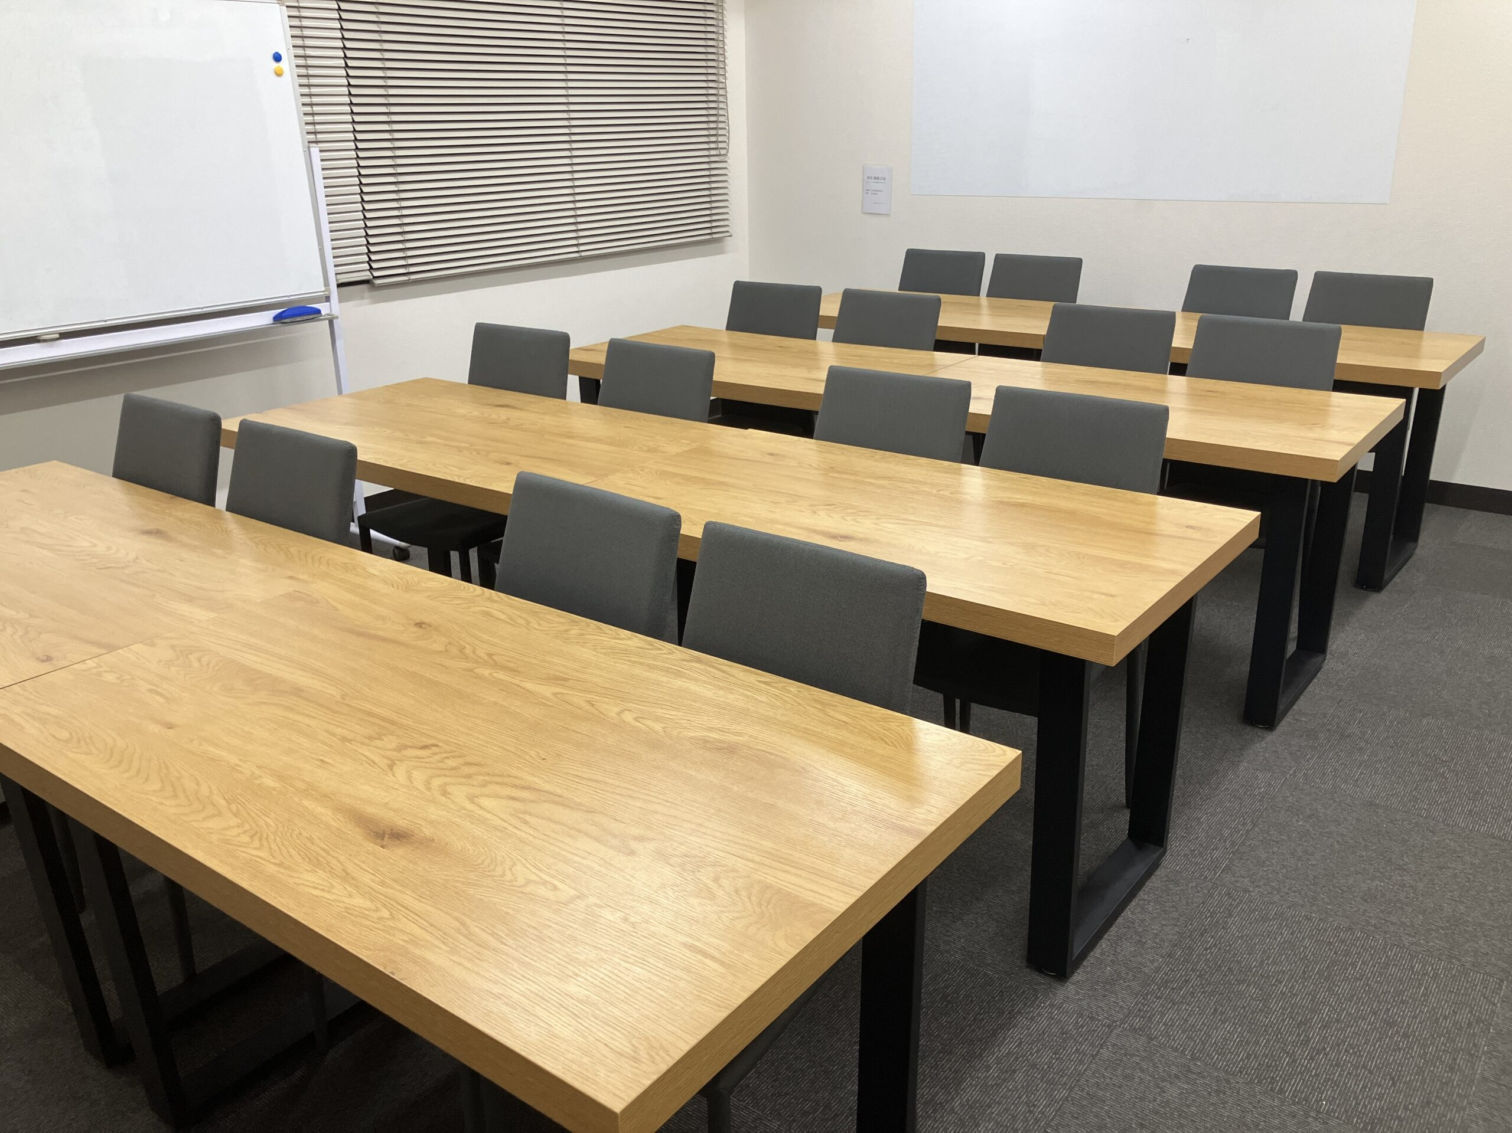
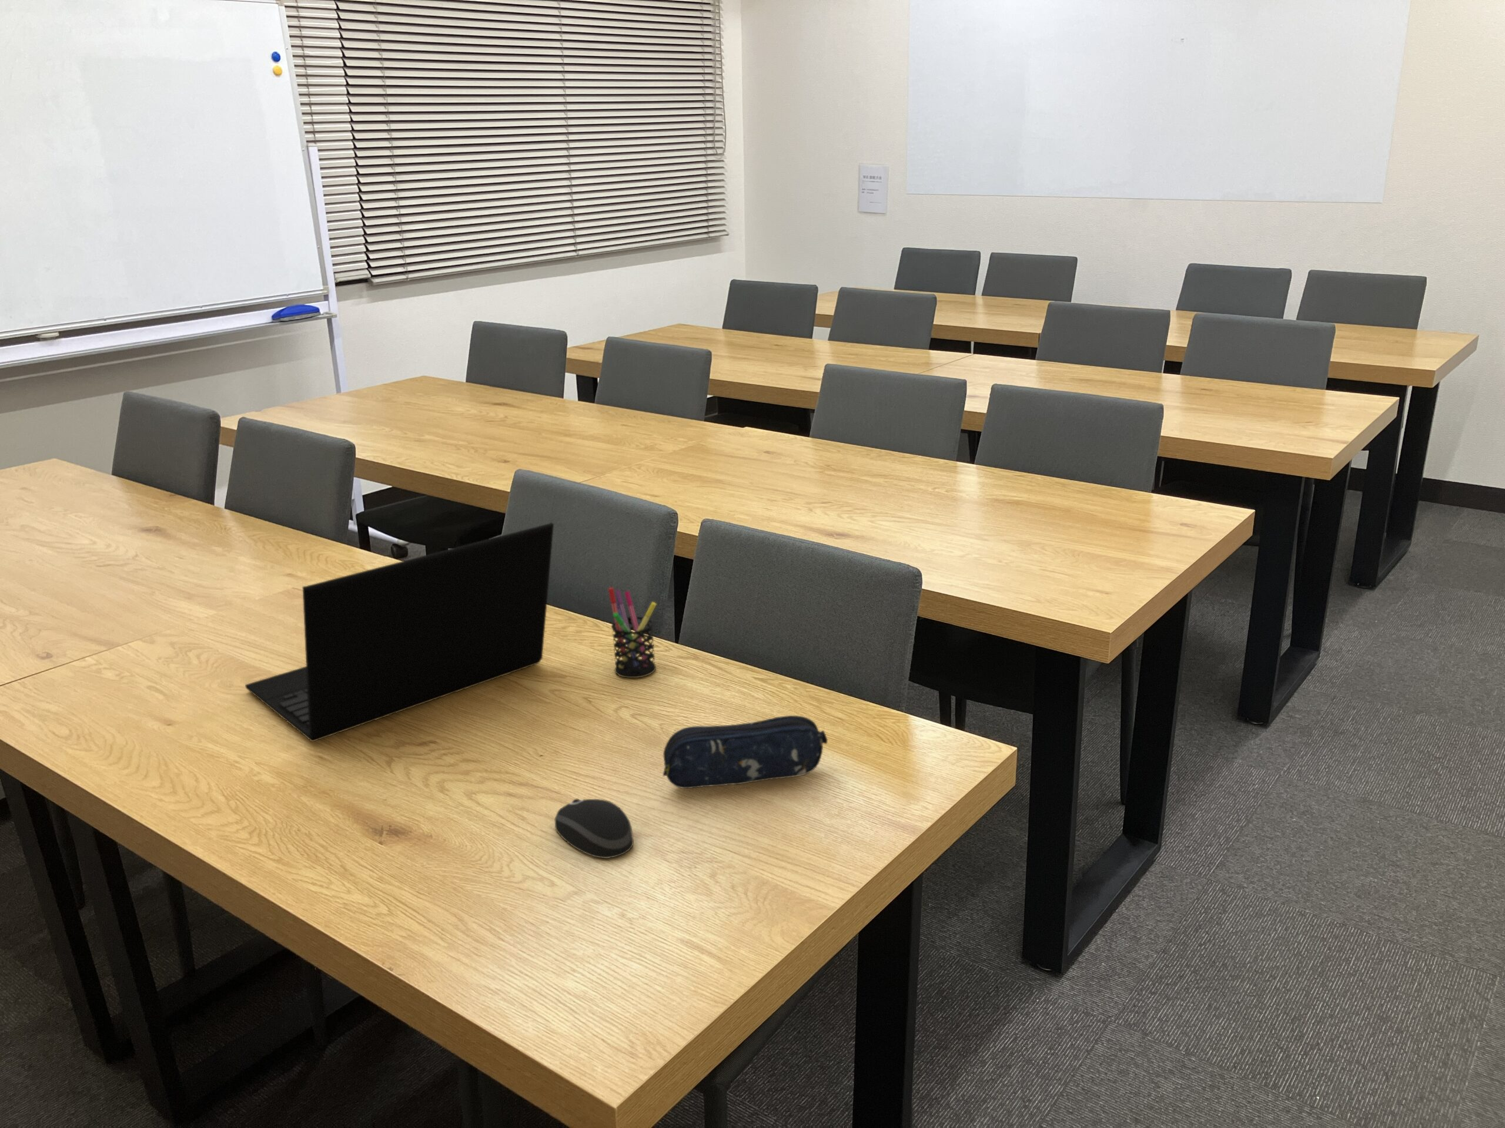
+ pen holder [607,587,658,679]
+ computer mouse [555,799,634,859]
+ pencil case [662,714,828,789]
+ laptop [244,521,555,742]
